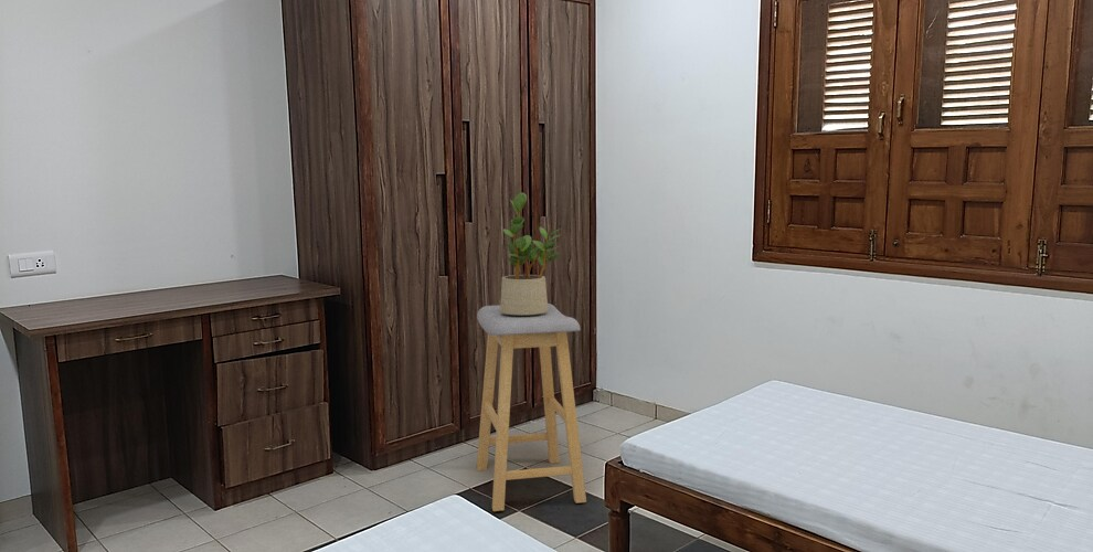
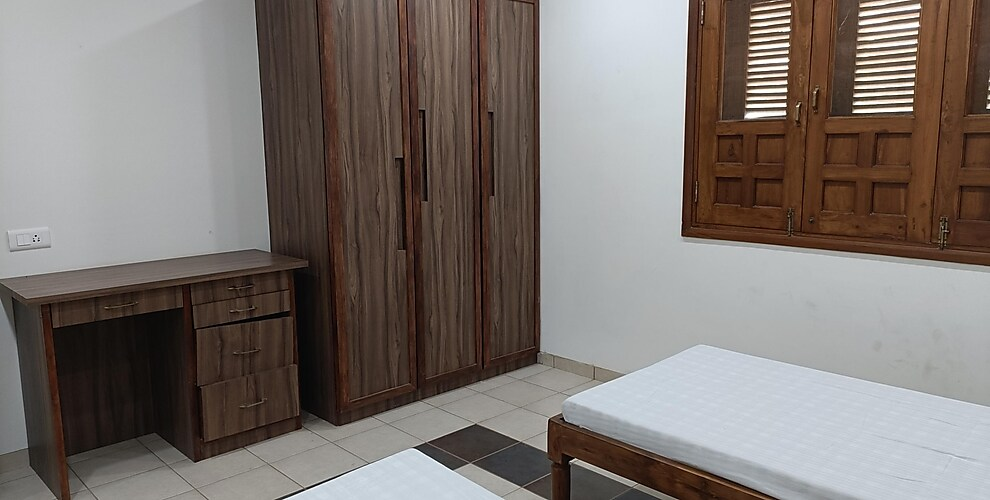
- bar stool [476,302,587,512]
- potted plant [499,191,562,316]
